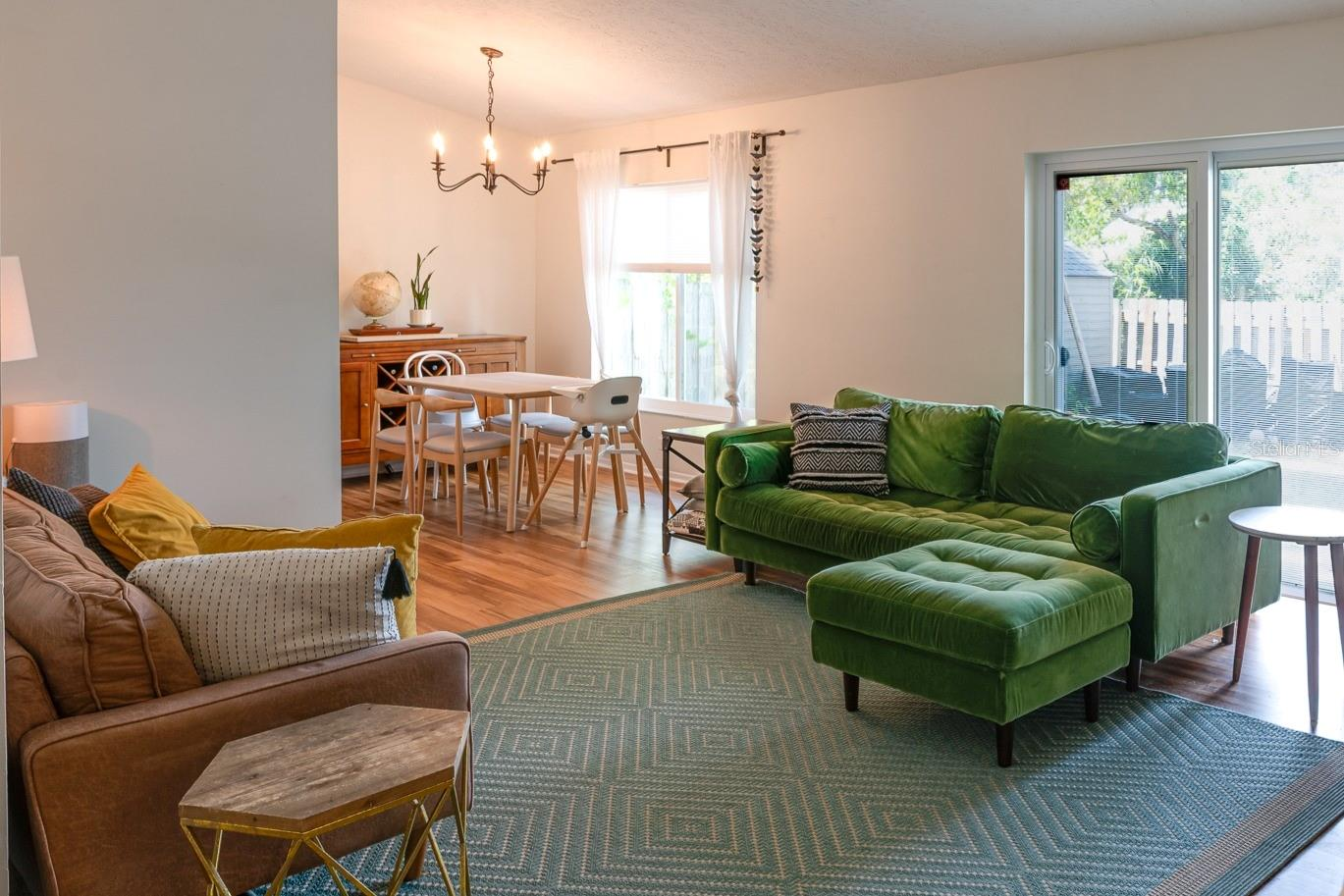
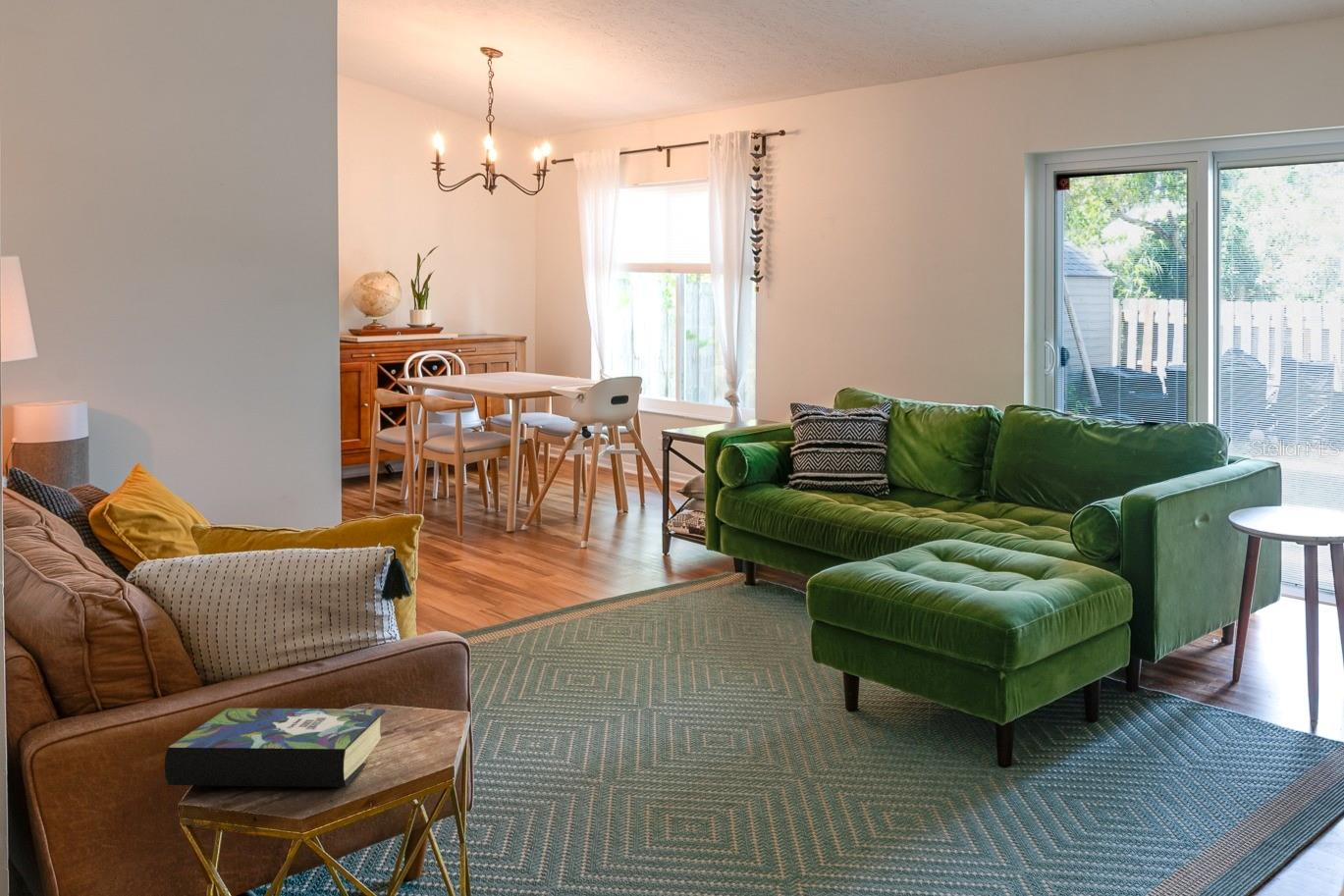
+ book [163,708,387,788]
